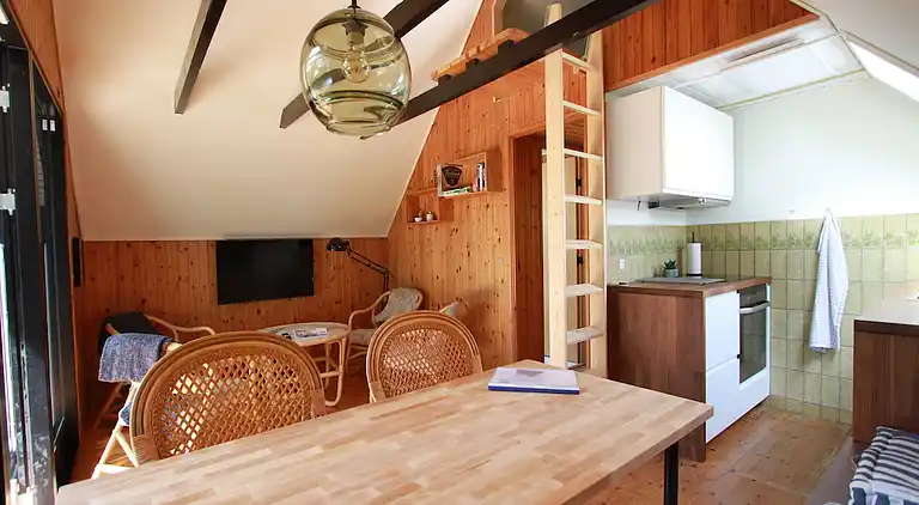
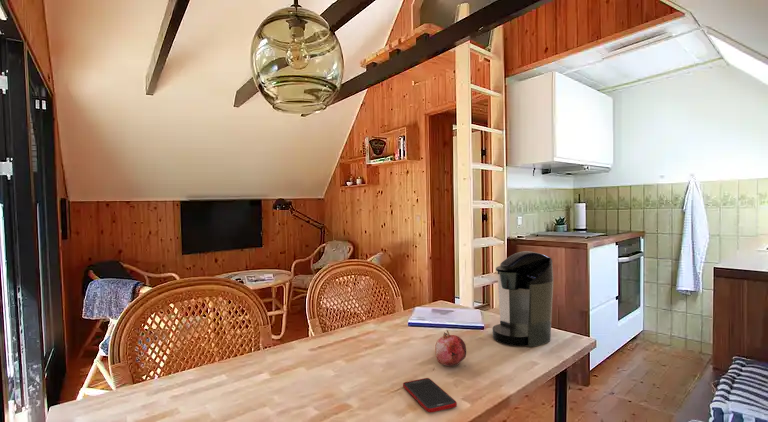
+ coffee maker [492,250,555,348]
+ cell phone [402,377,458,414]
+ fruit [434,330,467,367]
